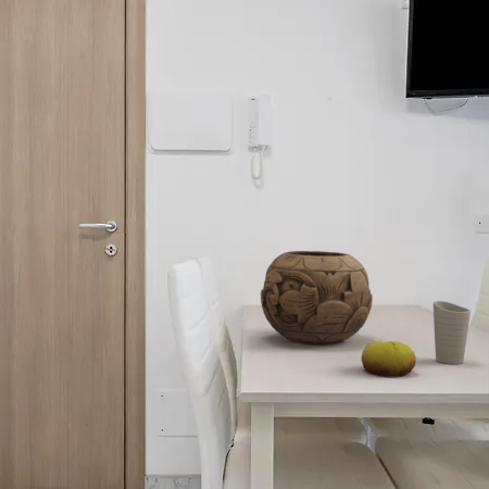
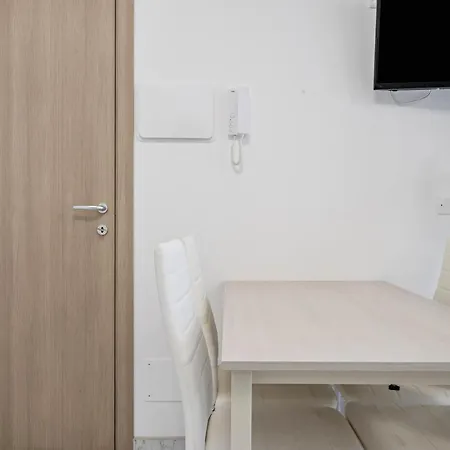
- fruit [361,339,417,378]
- cup [432,300,472,365]
- decorative bowl [260,250,374,347]
